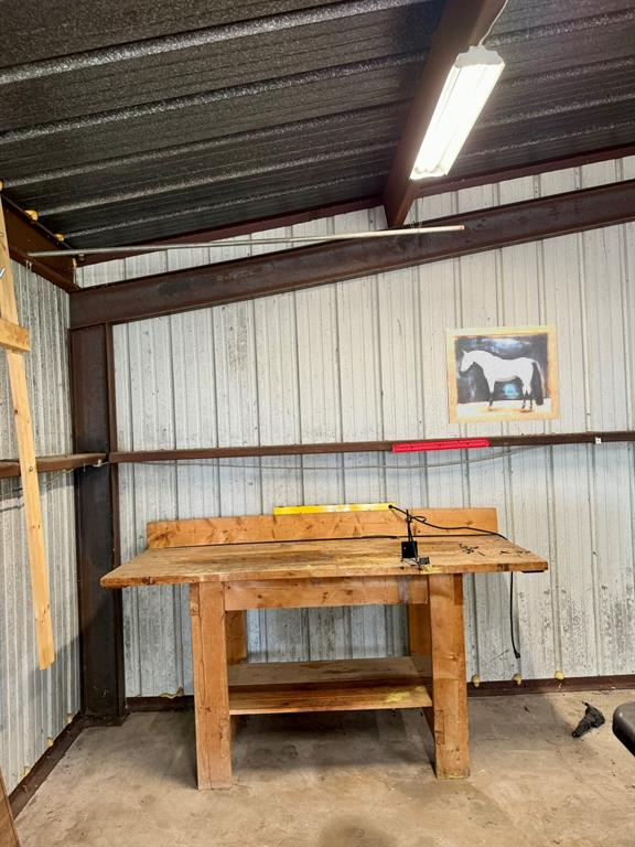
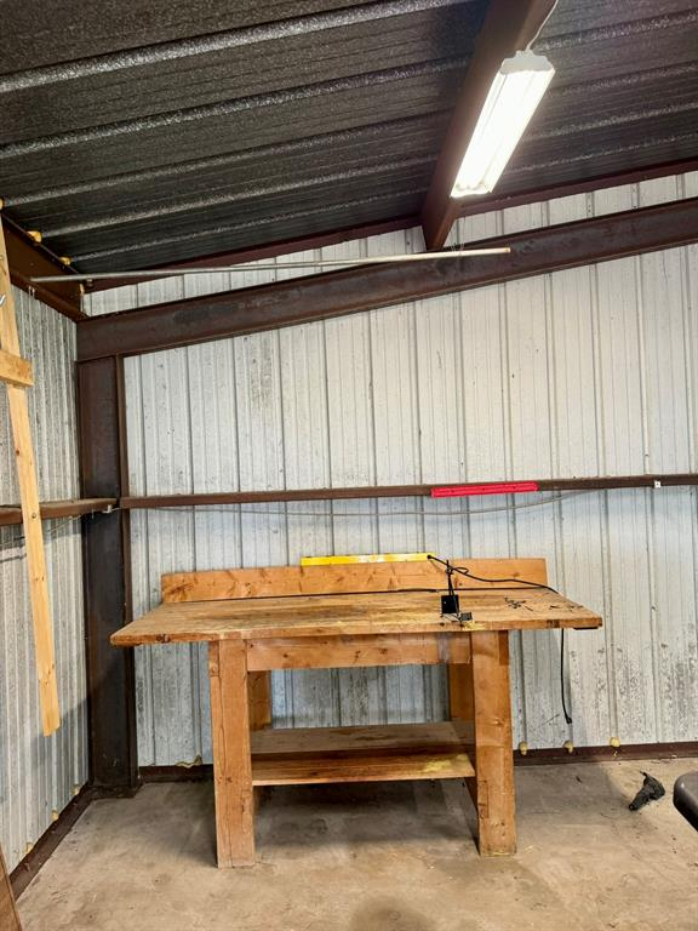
- wall art [444,324,560,425]
